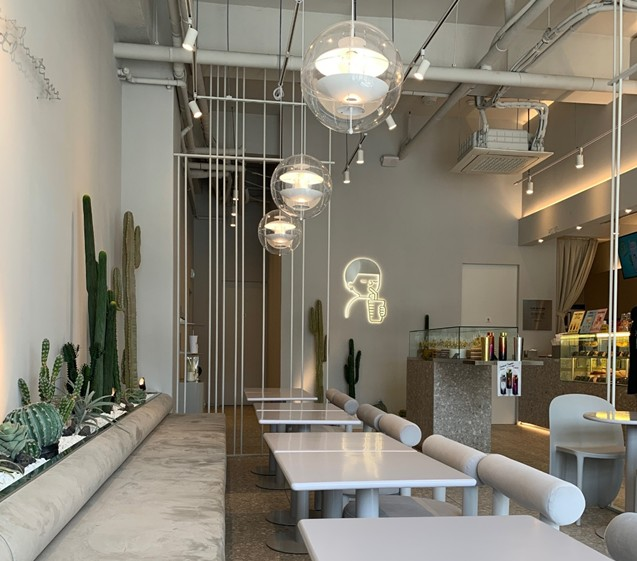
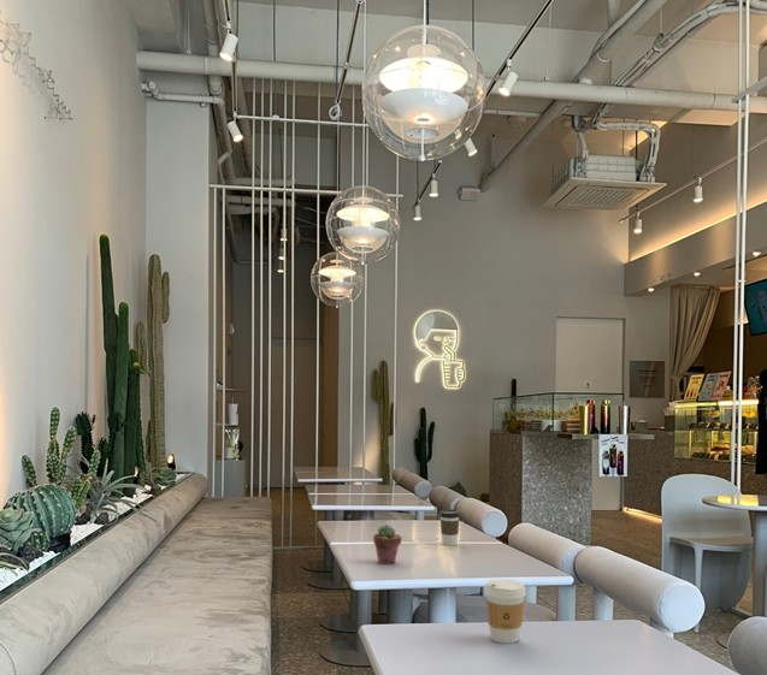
+ coffee cup [438,509,461,546]
+ potted succulent [372,523,403,566]
+ coffee cup [484,579,527,645]
